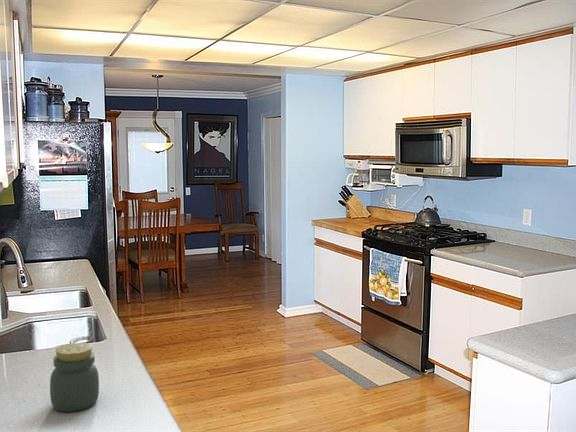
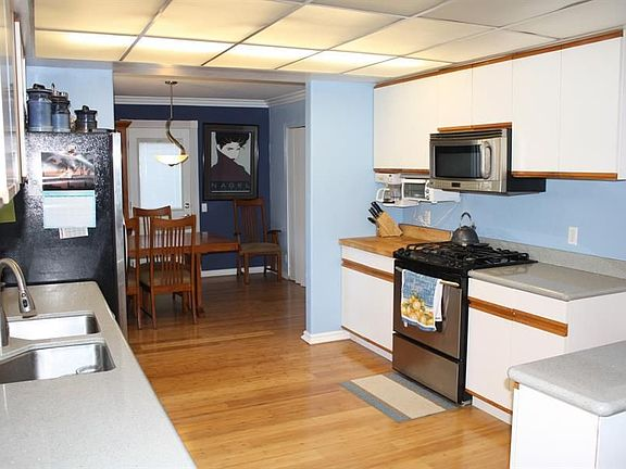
- jar [49,342,100,413]
